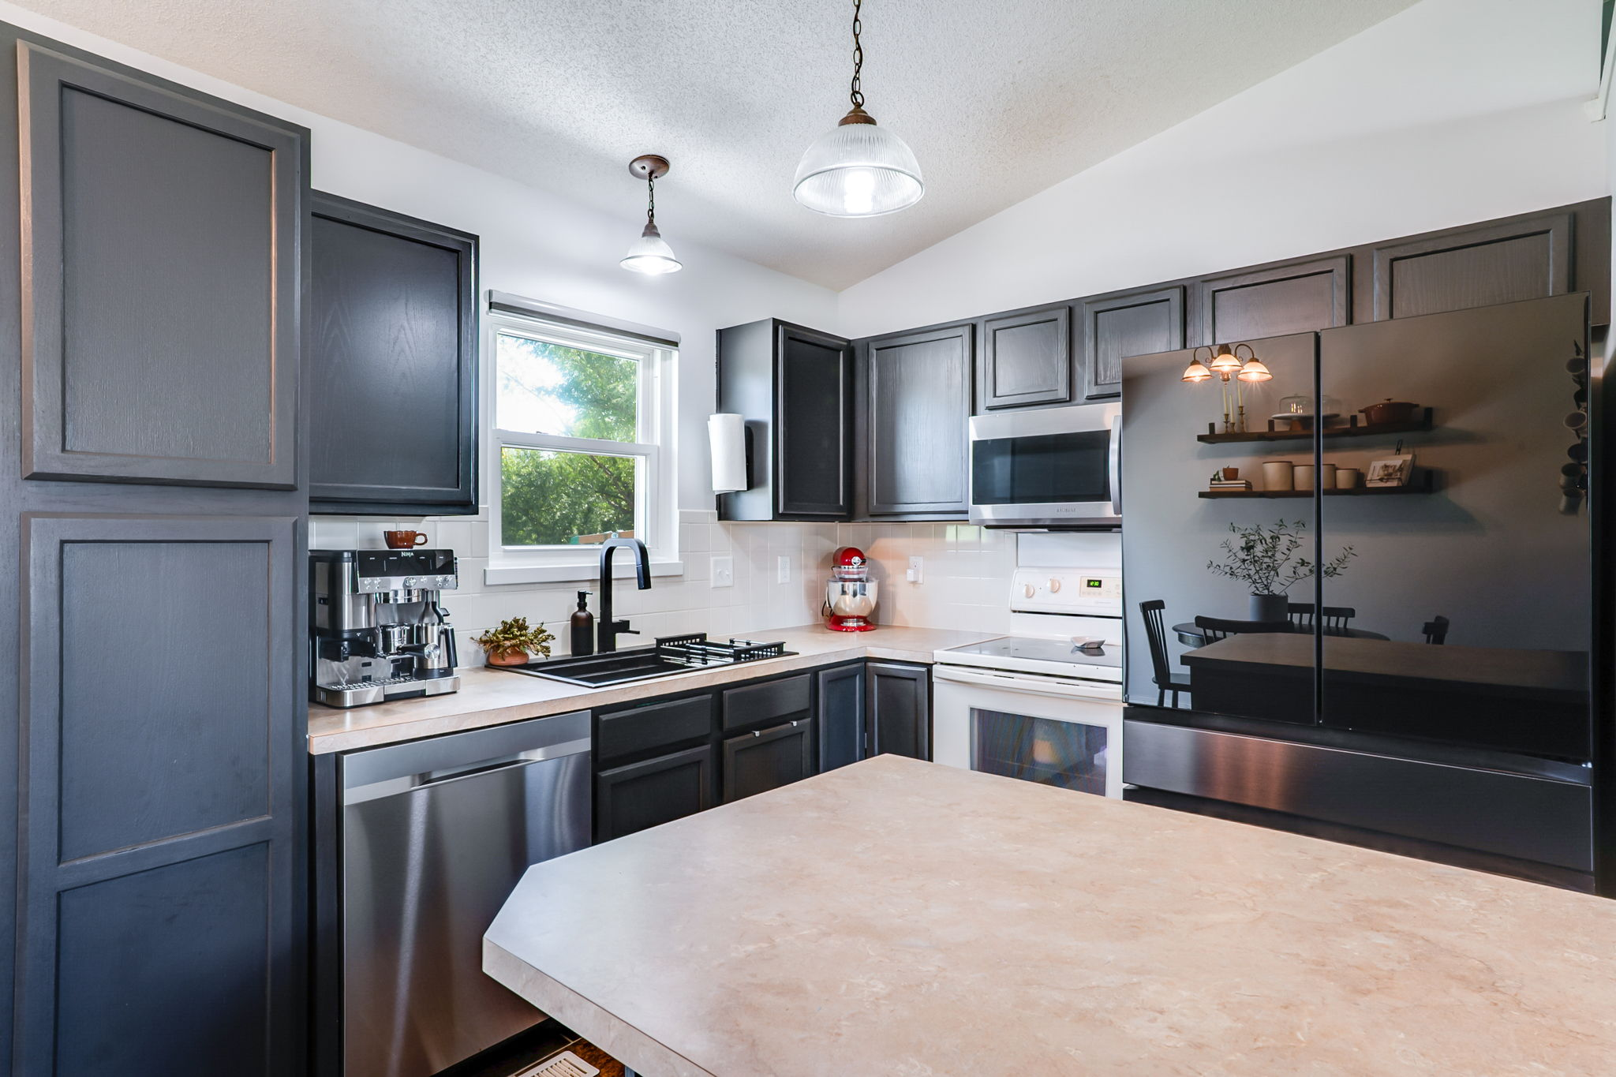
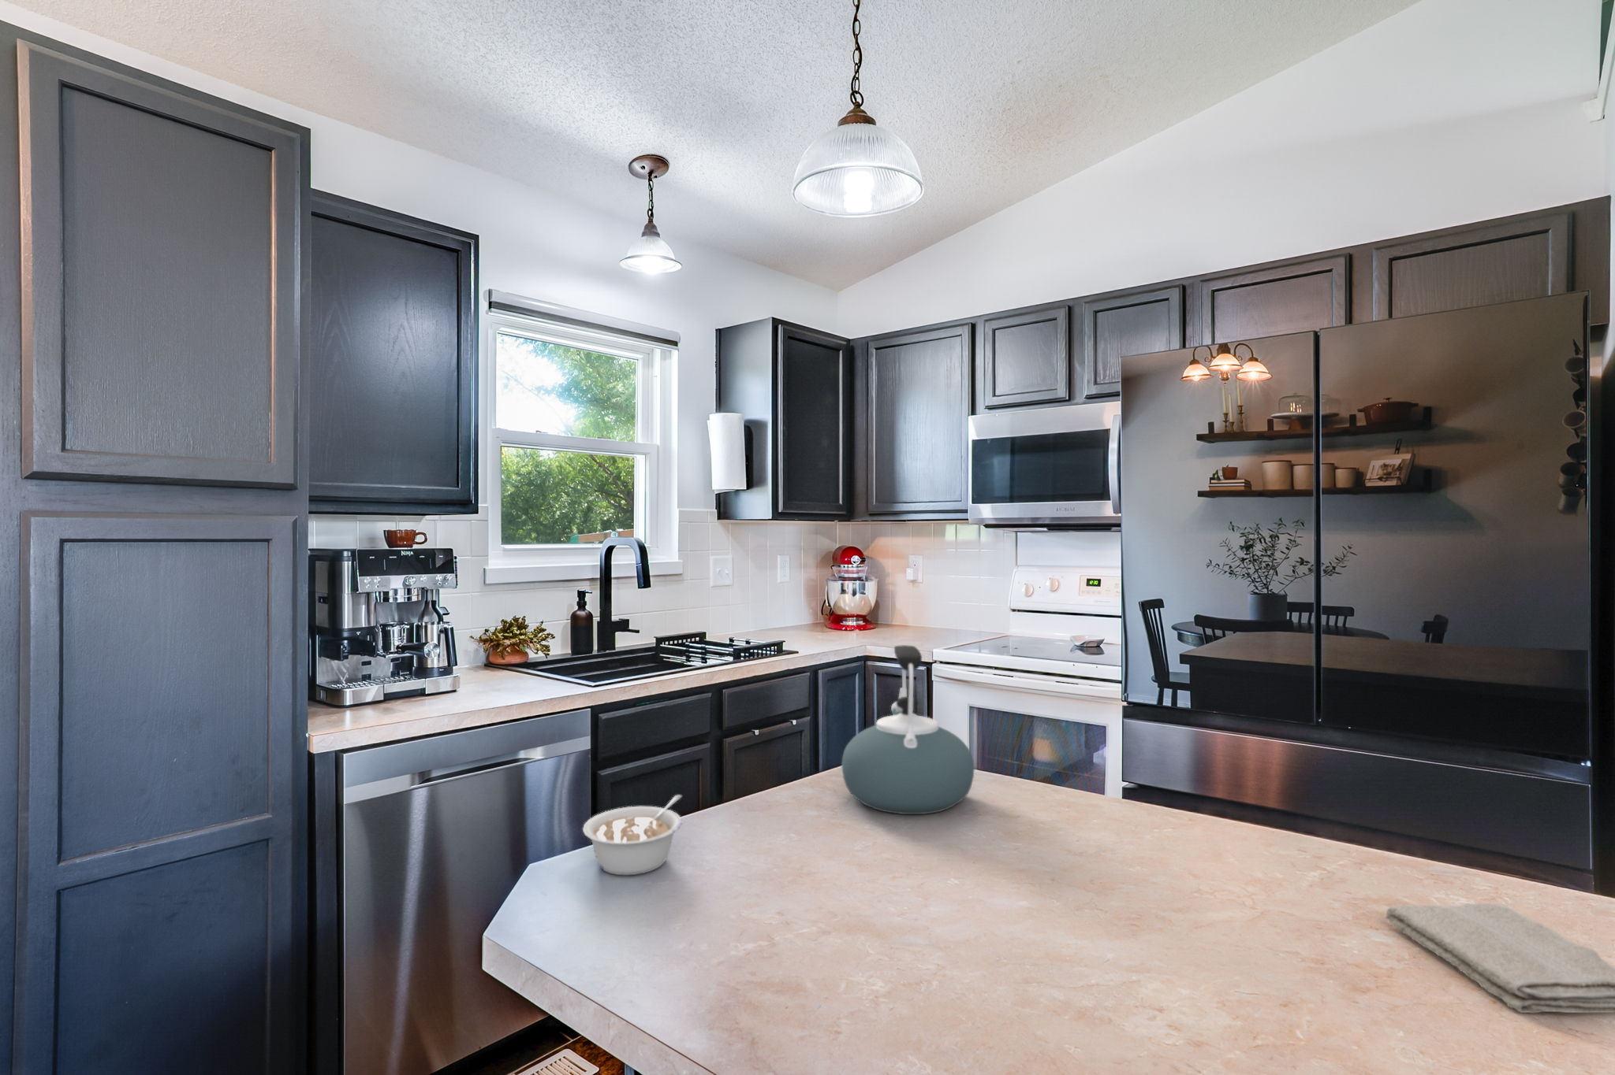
+ legume [582,794,683,876]
+ kettle [841,644,975,815]
+ washcloth [1384,902,1615,1014]
